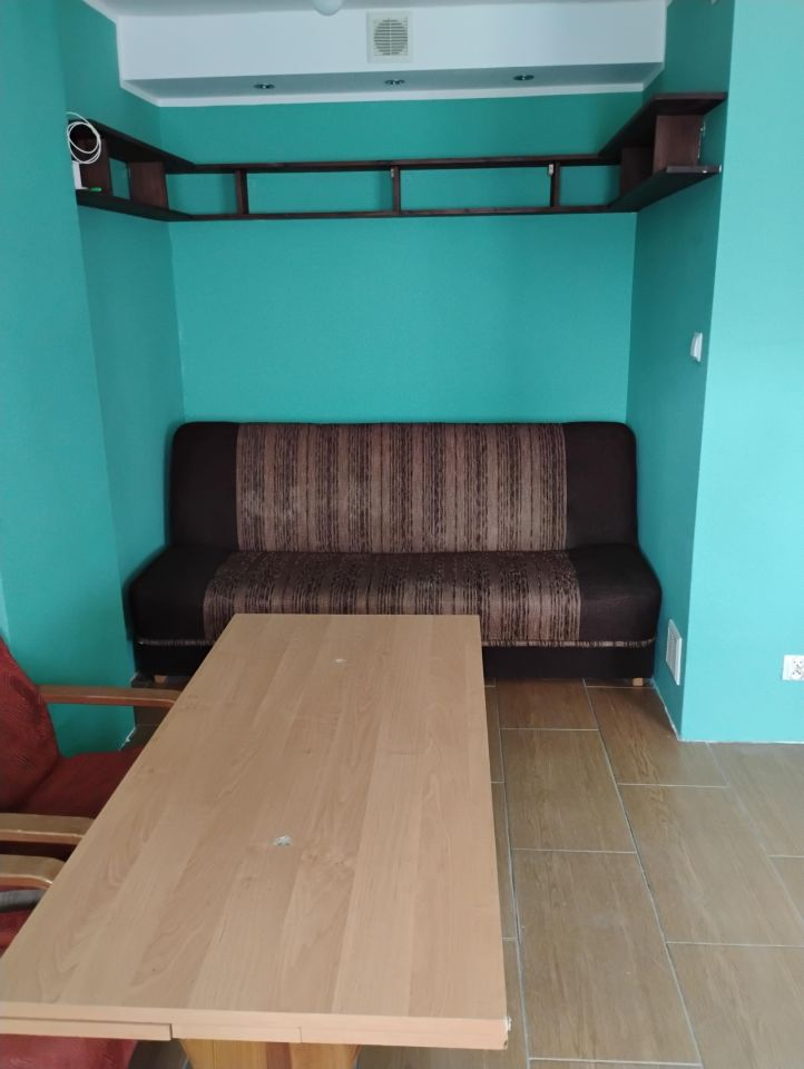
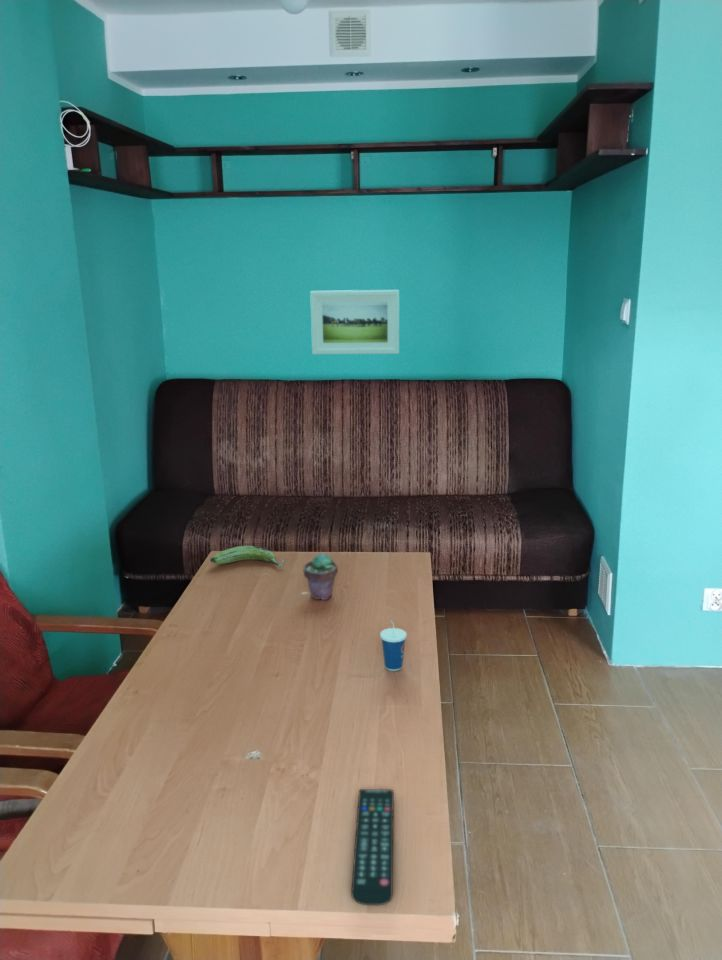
+ fruit [209,545,285,568]
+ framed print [309,289,400,355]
+ remote control [350,788,395,906]
+ potted succulent [302,552,339,601]
+ cup [379,618,408,672]
